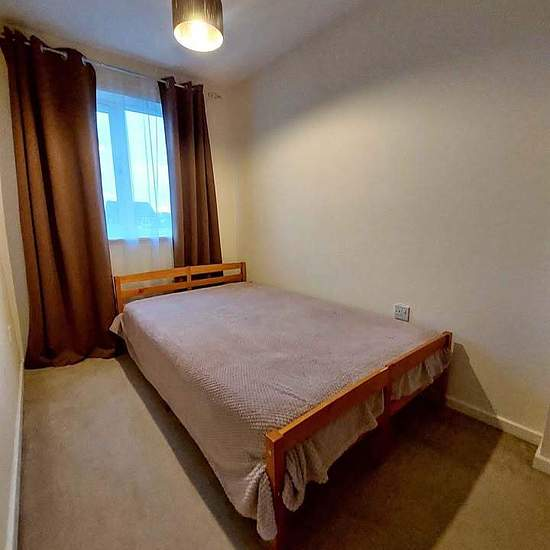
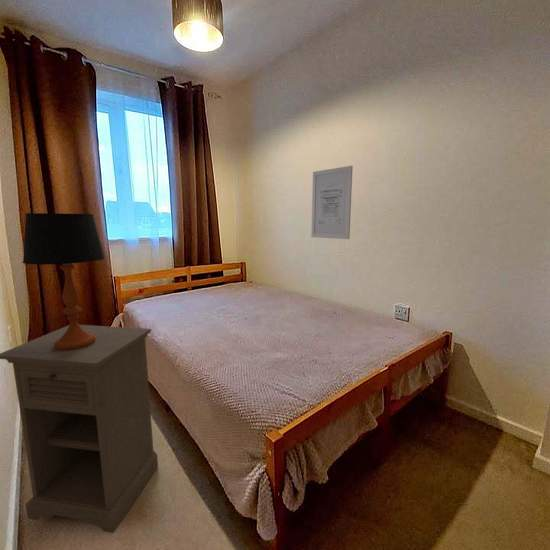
+ table lamp [22,212,106,350]
+ nightstand [0,324,159,534]
+ wall art [310,165,354,240]
